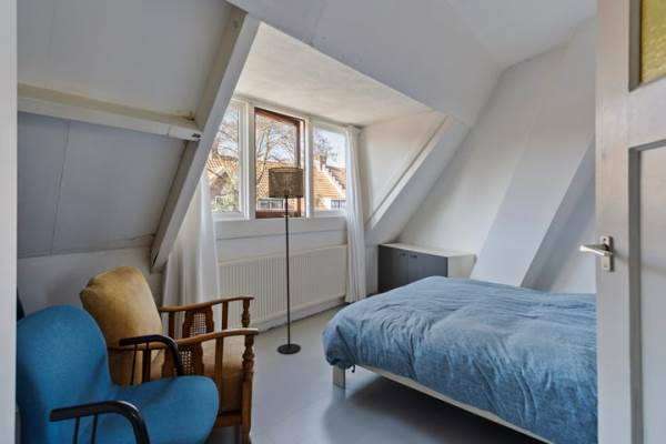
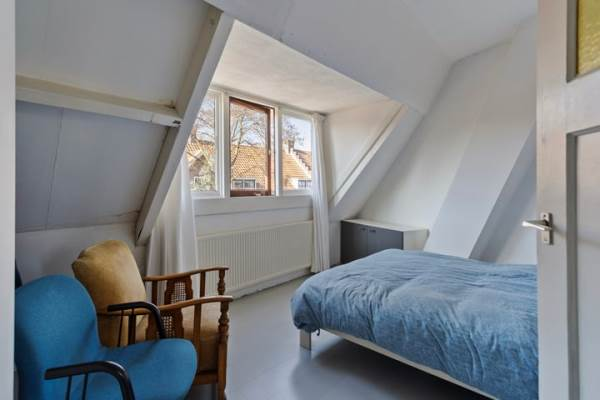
- floor lamp [268,165,305,355]
